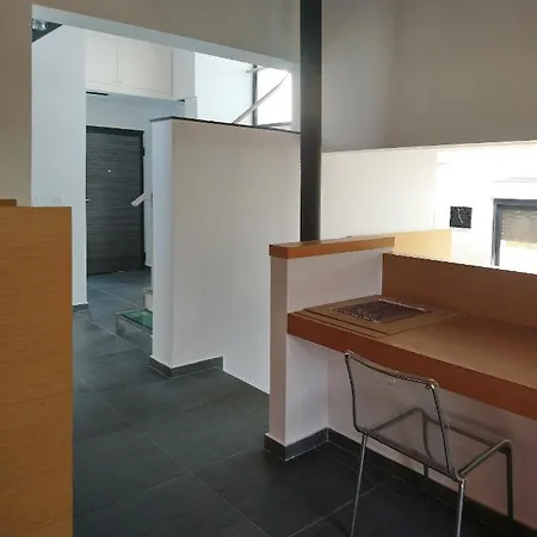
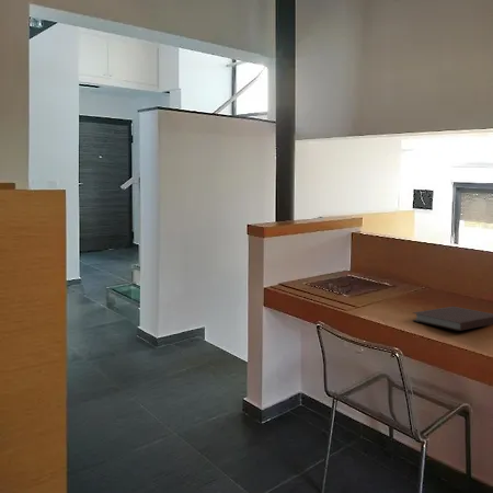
+ notebook [411,306,493,332]
